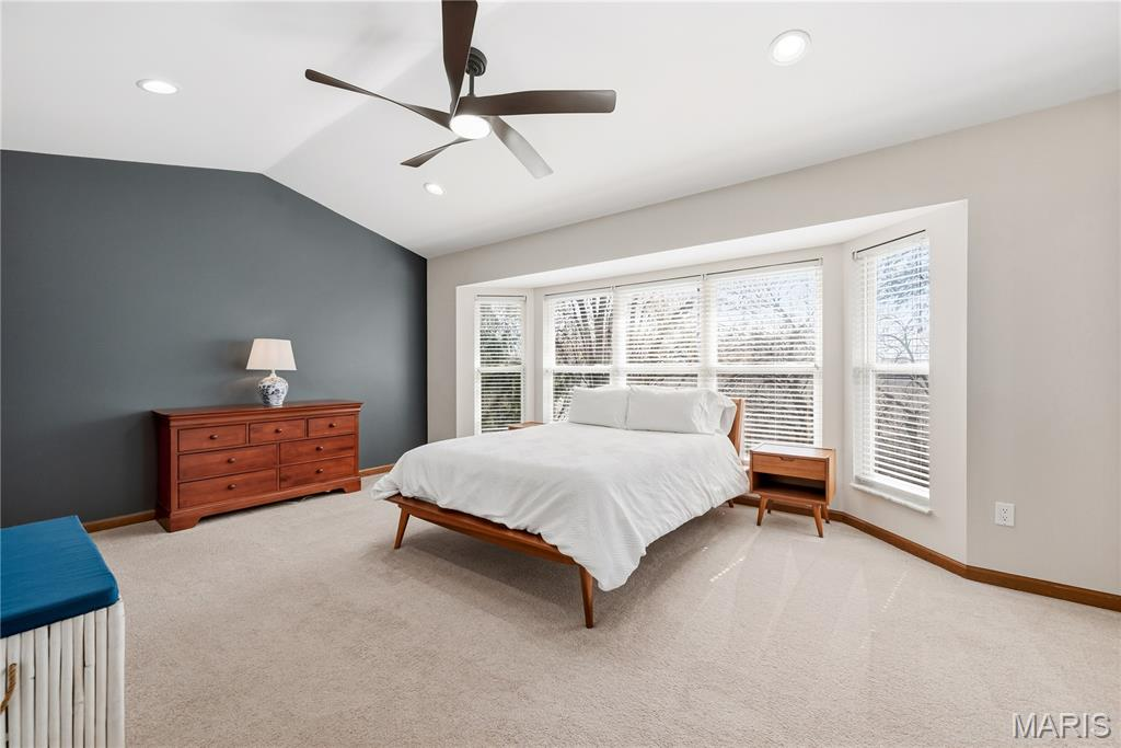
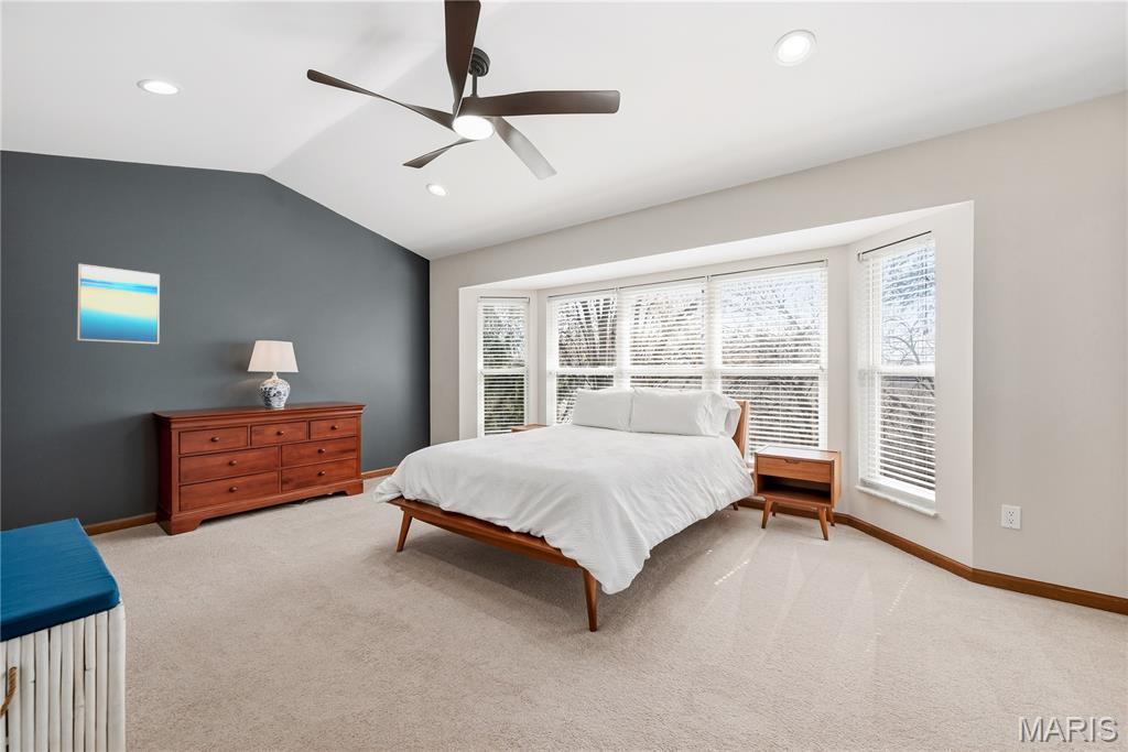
+ wall art [76,263,161,345]
